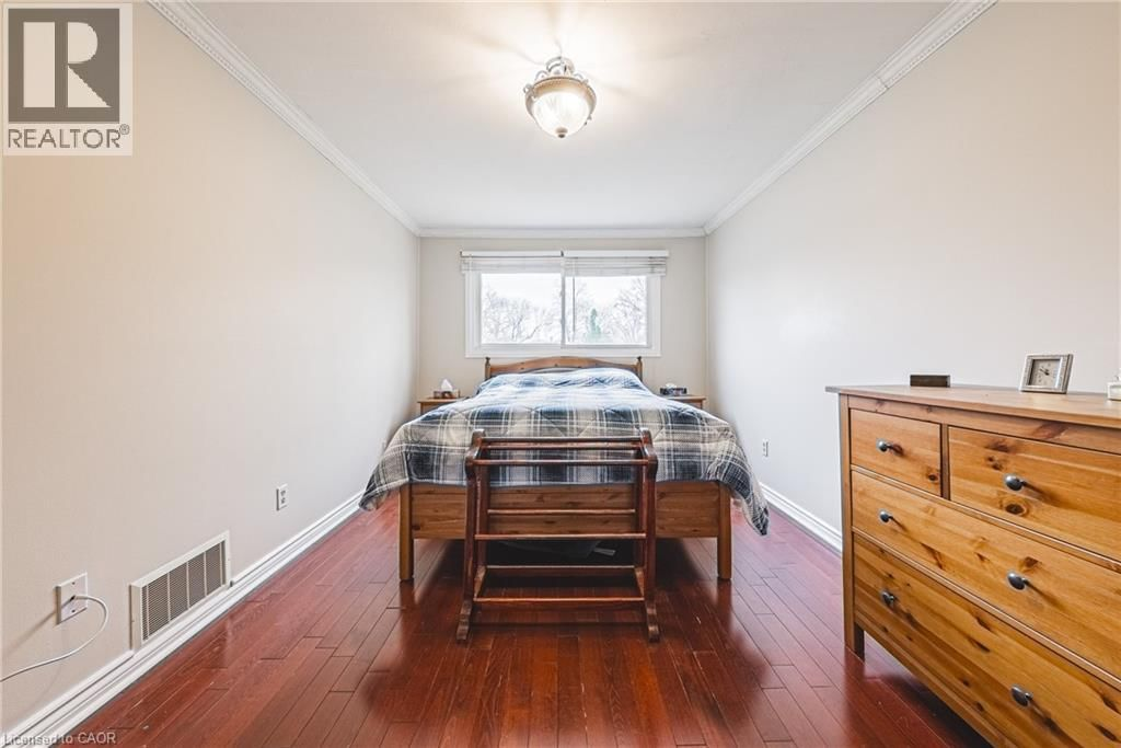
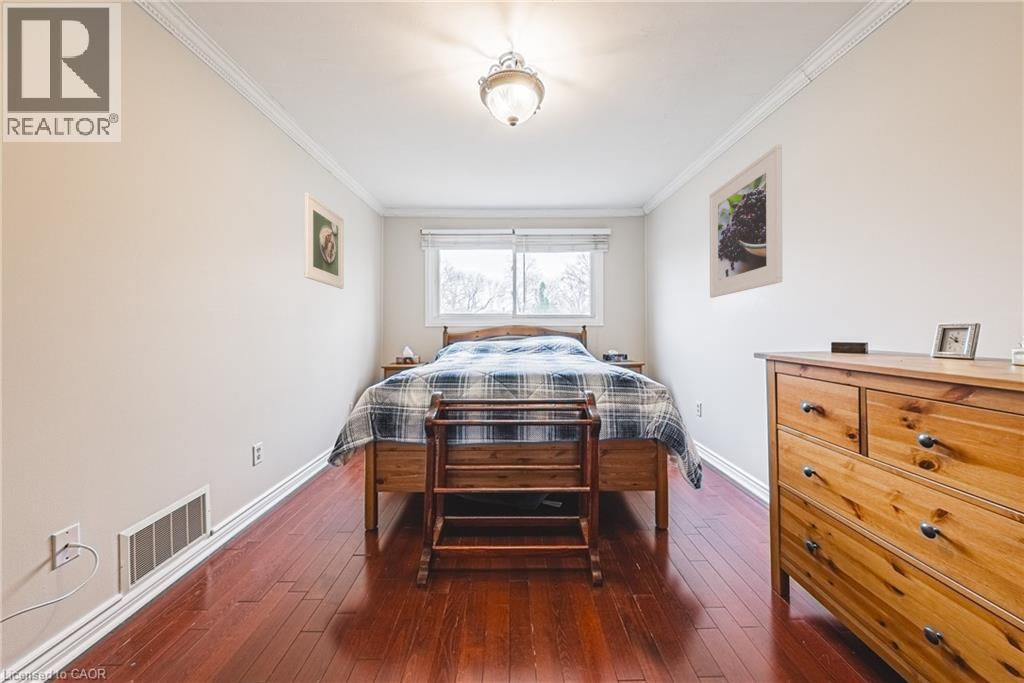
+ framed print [303,192,345,290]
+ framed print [709,143,783,299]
